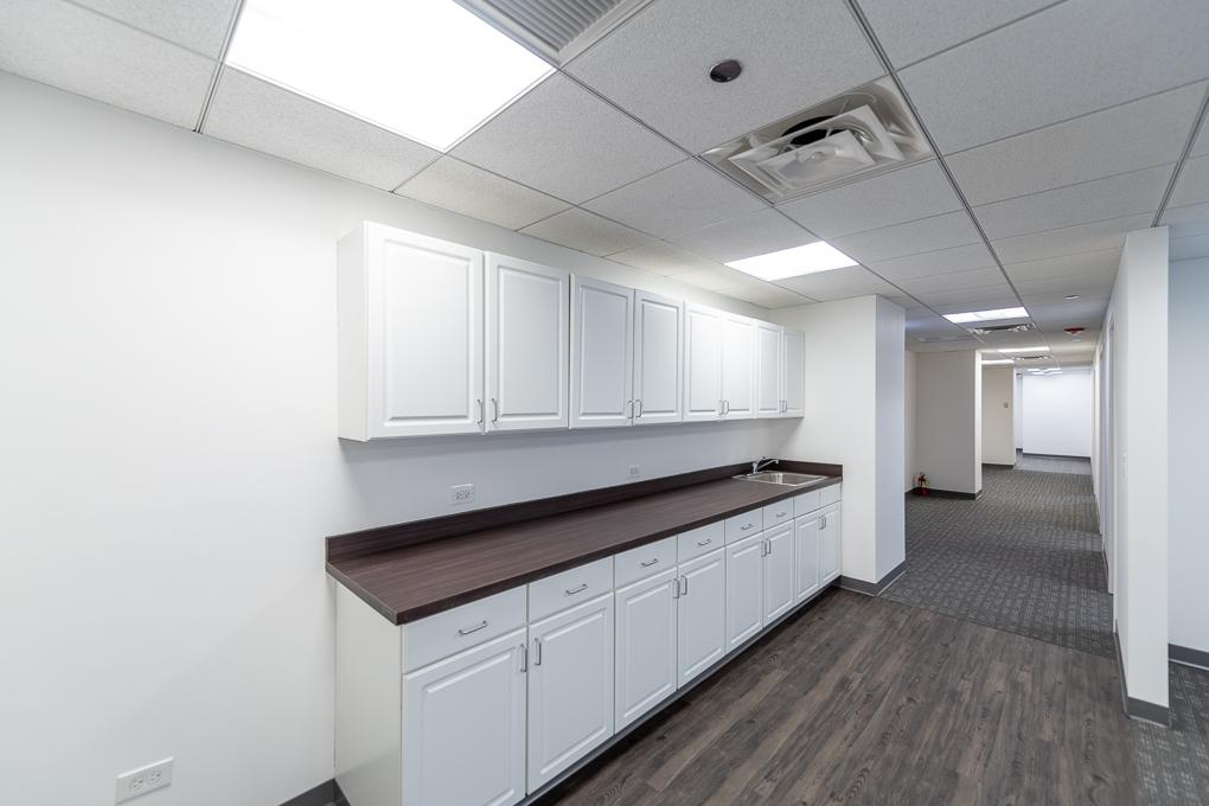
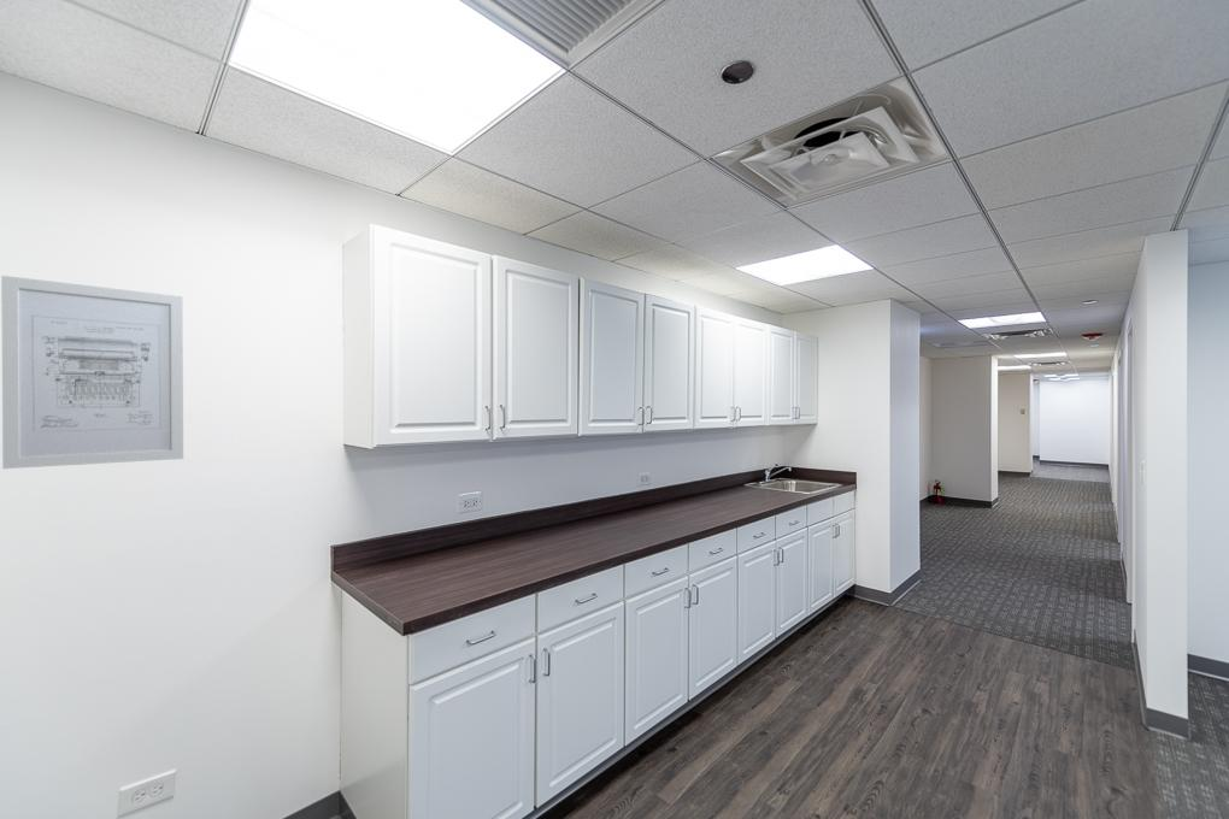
+ wall art [0,275,184,470]
